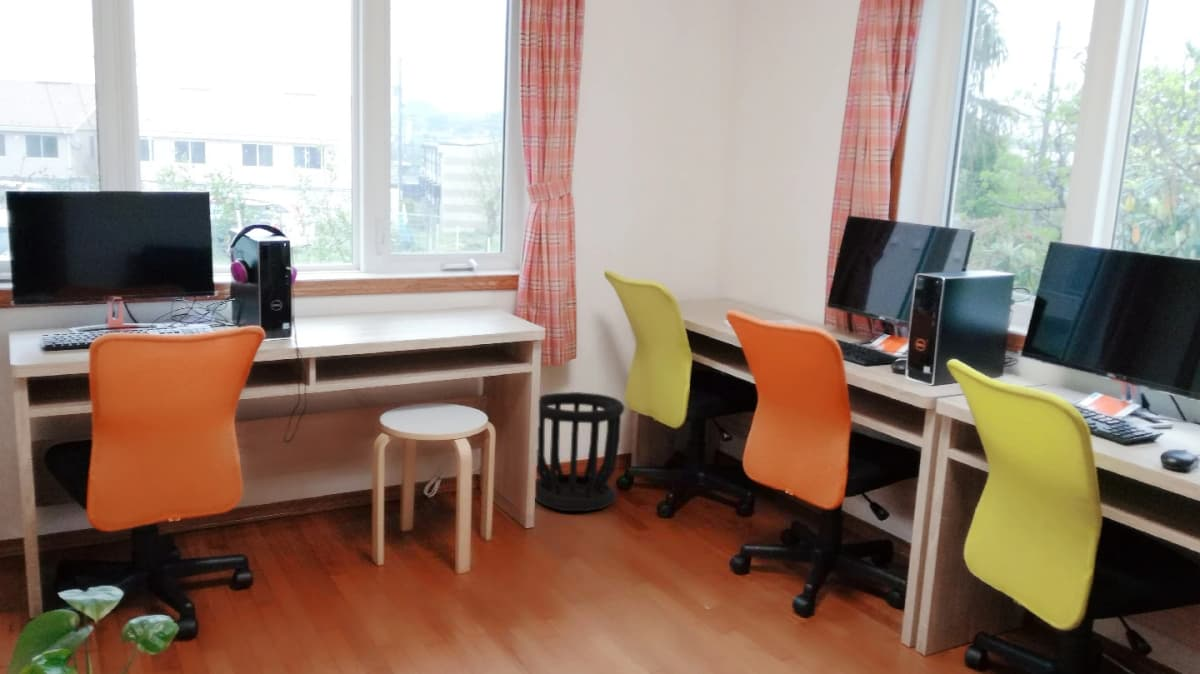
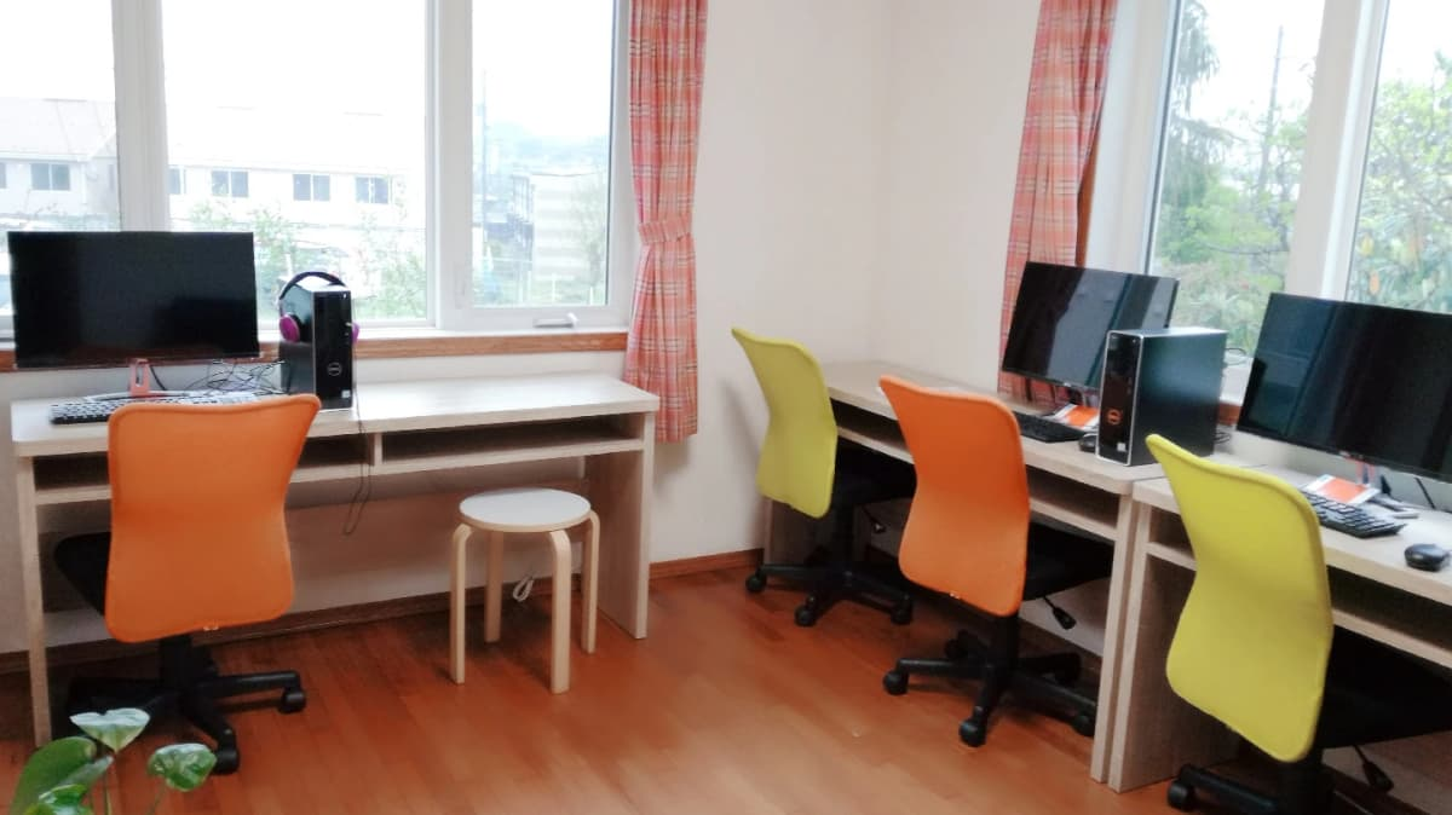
- wastebasket [534,391,626,512]
